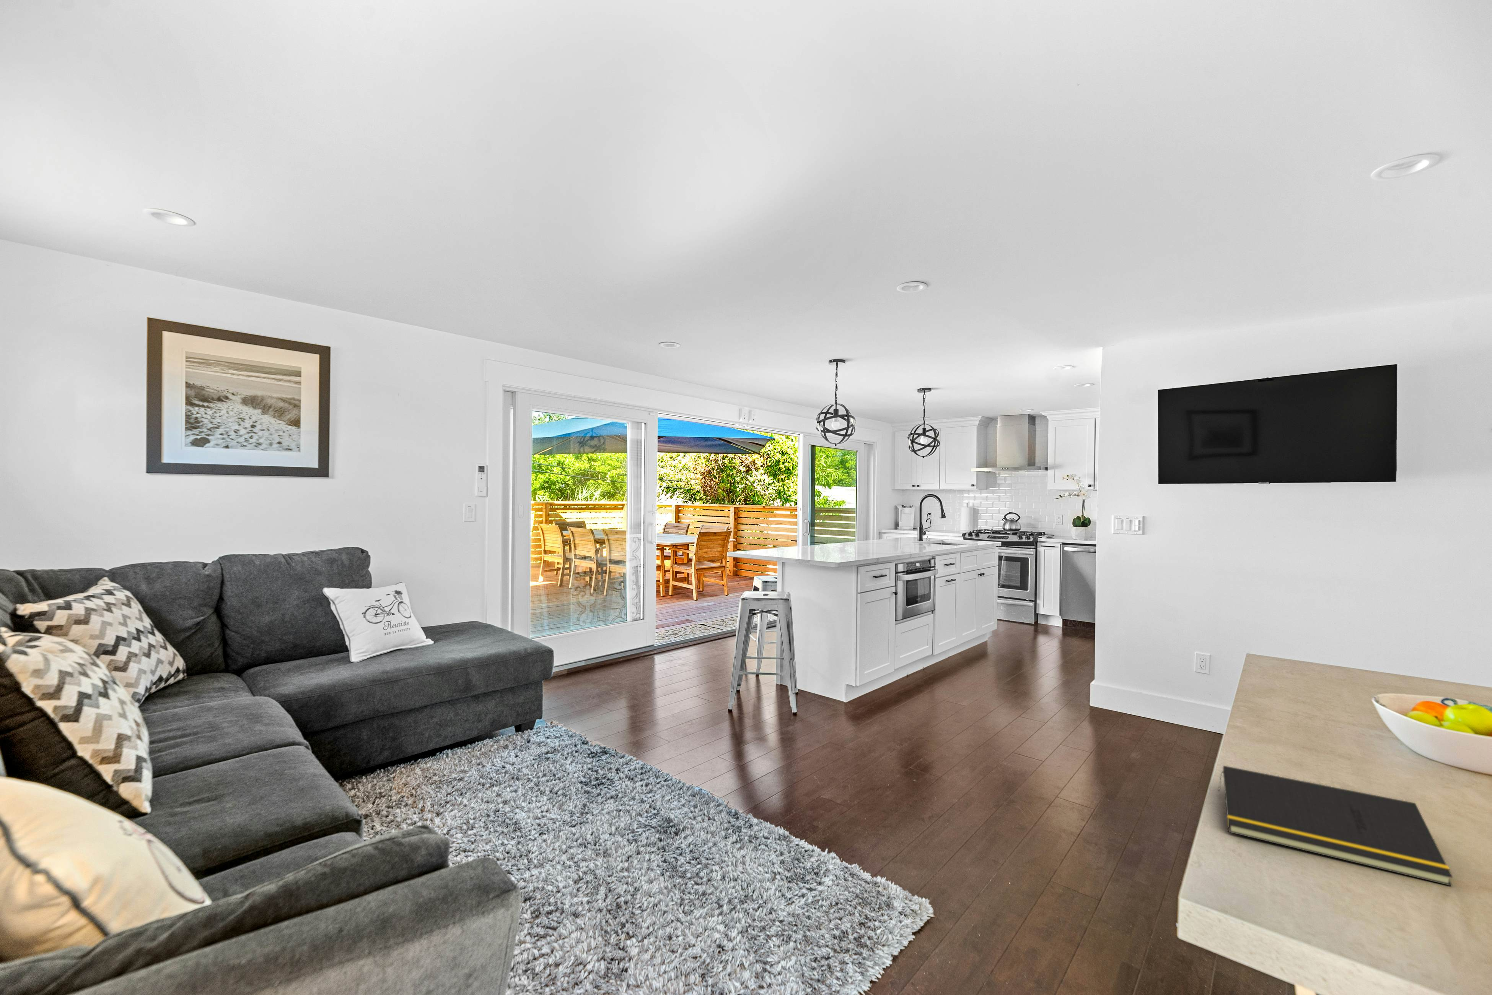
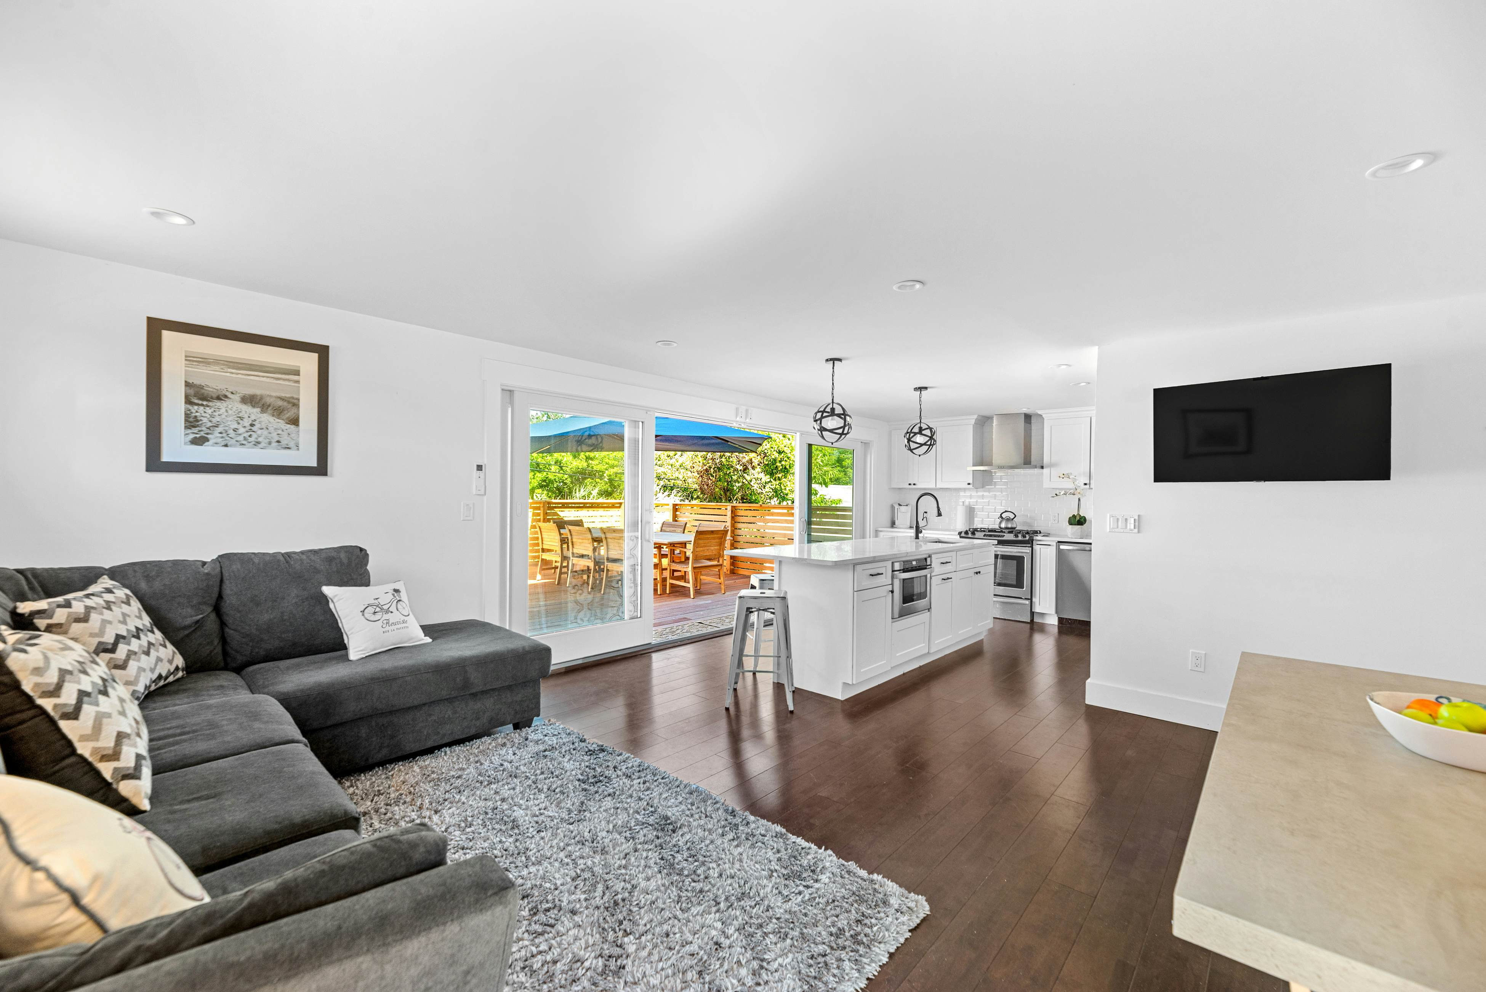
- notepad [1218,765,1453,886]
